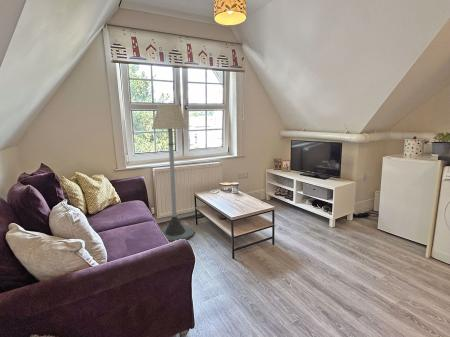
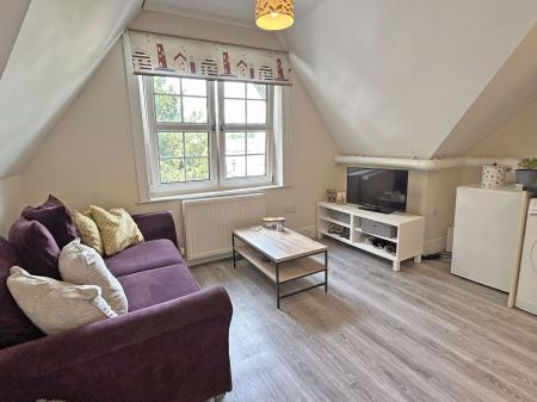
- floor lamp [151,103,196,243]
